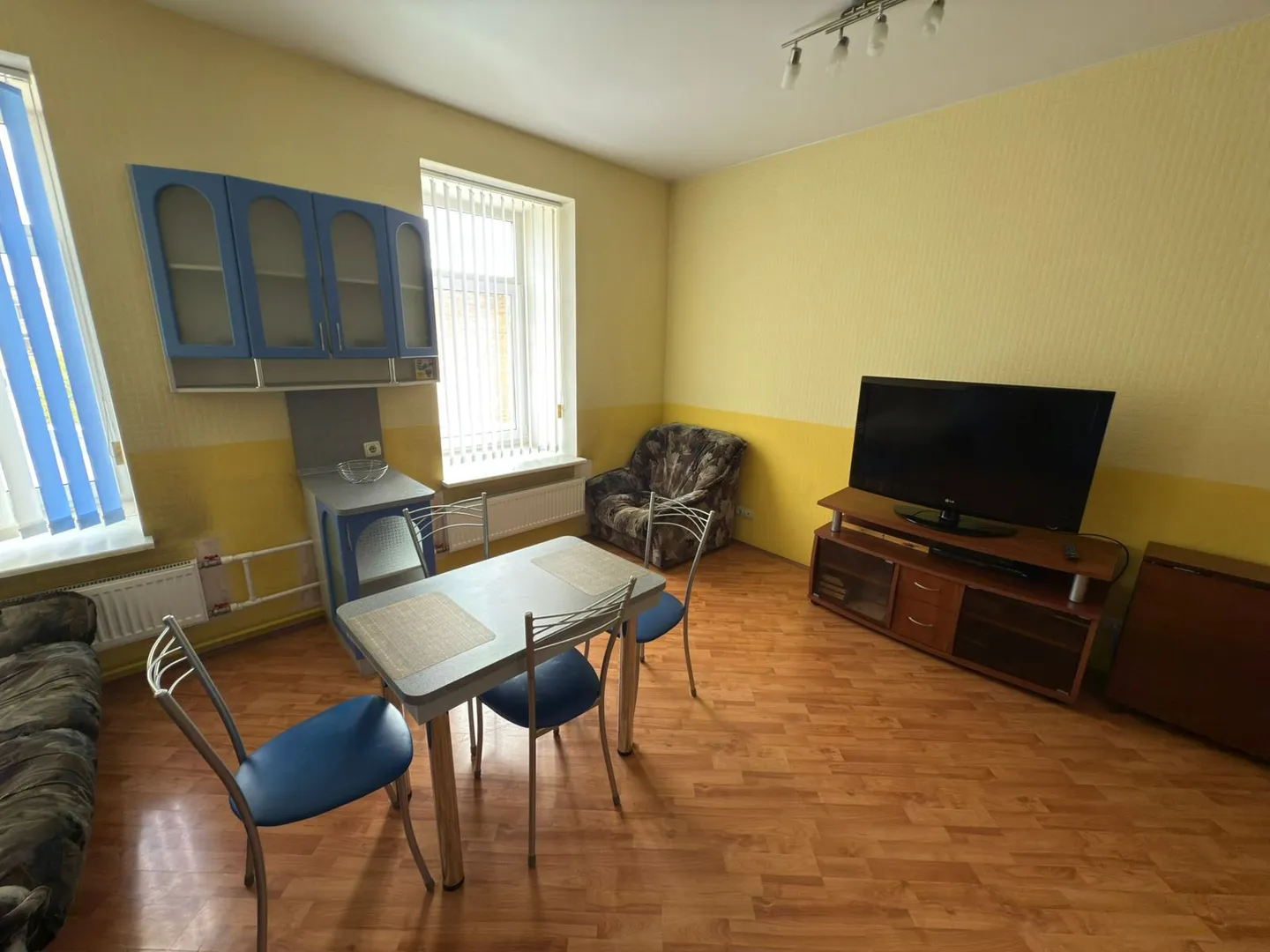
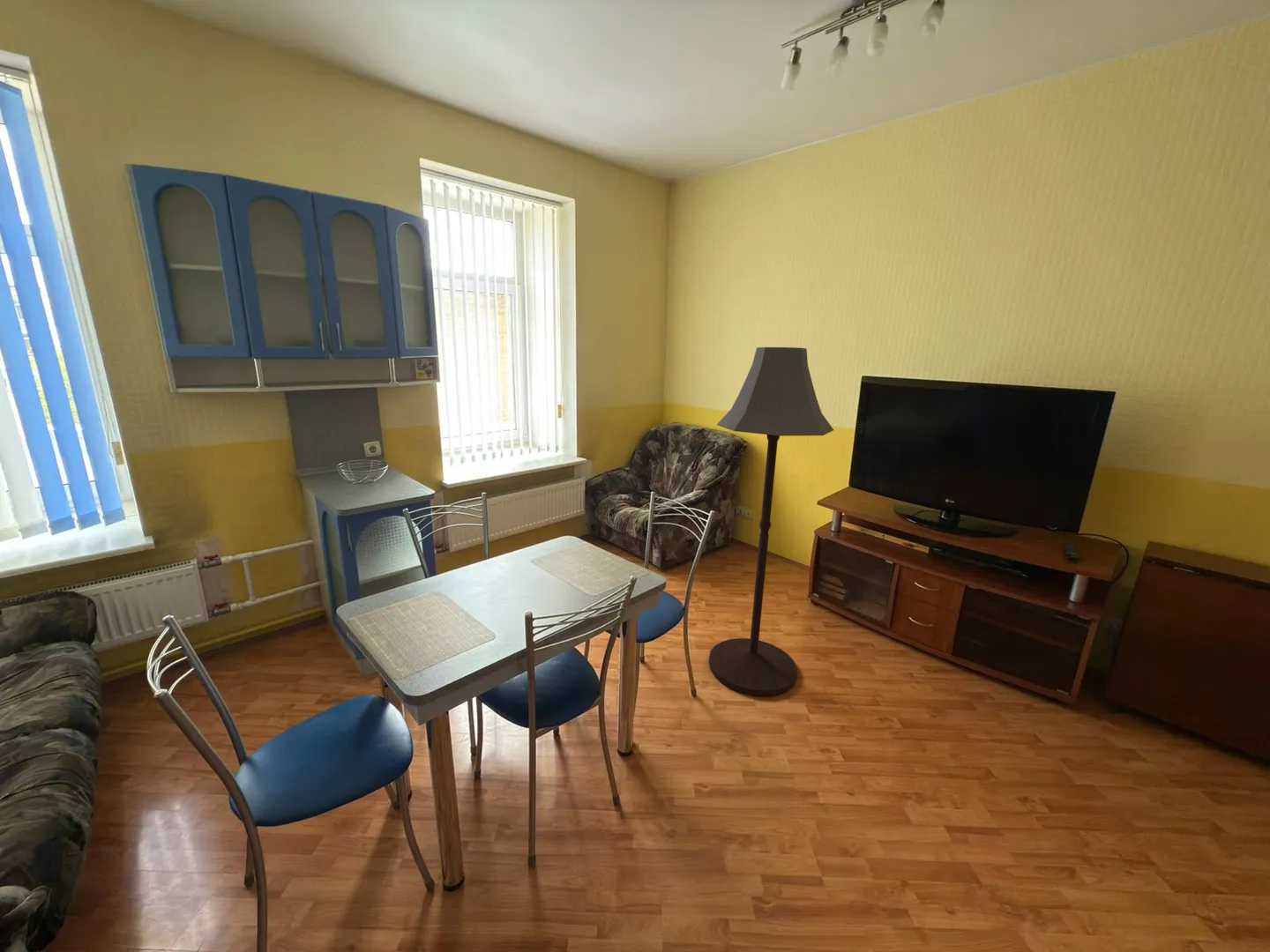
+ floor lamp [708,346,834,697]
